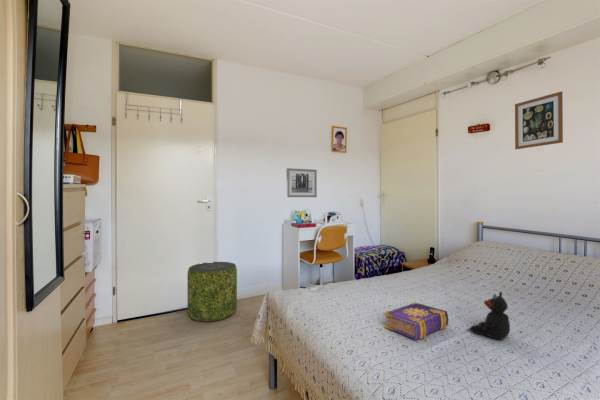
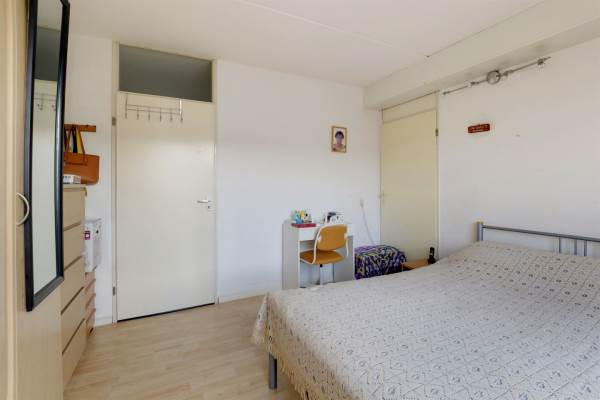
- wall art [286,167,318,198]
- pouf [186,261,238,322]
- wall art [514,90,564,150]
- teddy bear [470,291,511,341]
- book [382,301,449,340]
